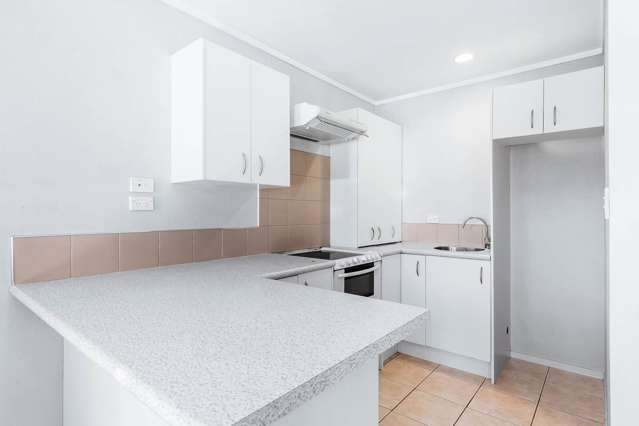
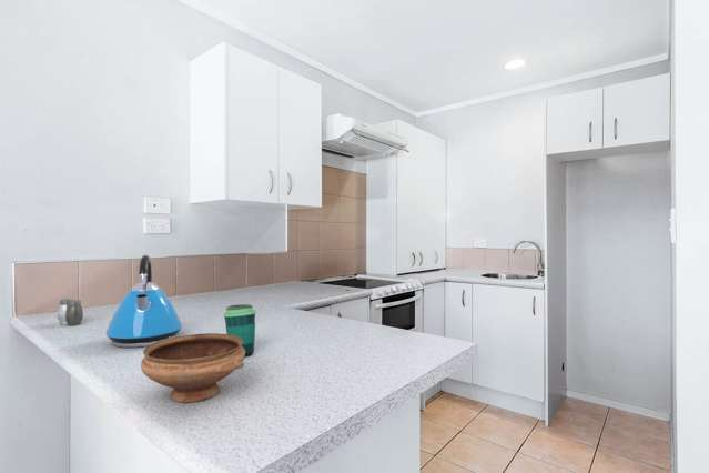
+ cup [223,303,257,358]
+ kettle [105,254,183,349]
+ salt and pepper shaker [57,298,84,326]
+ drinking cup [140,332,246,403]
